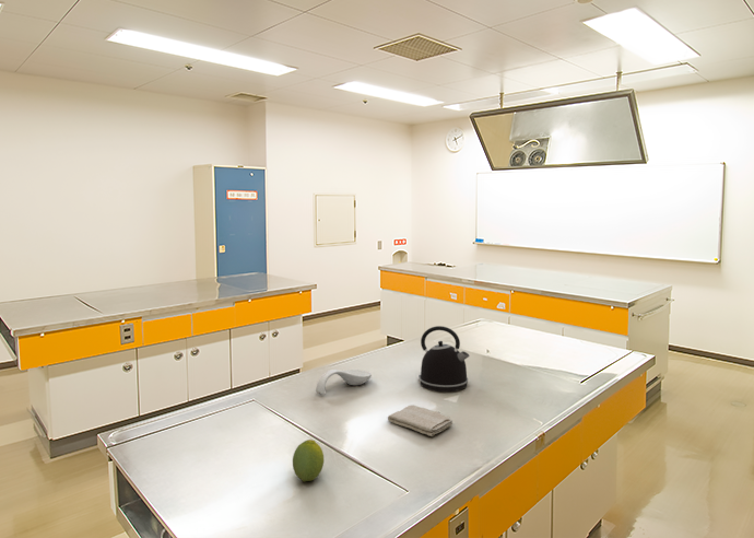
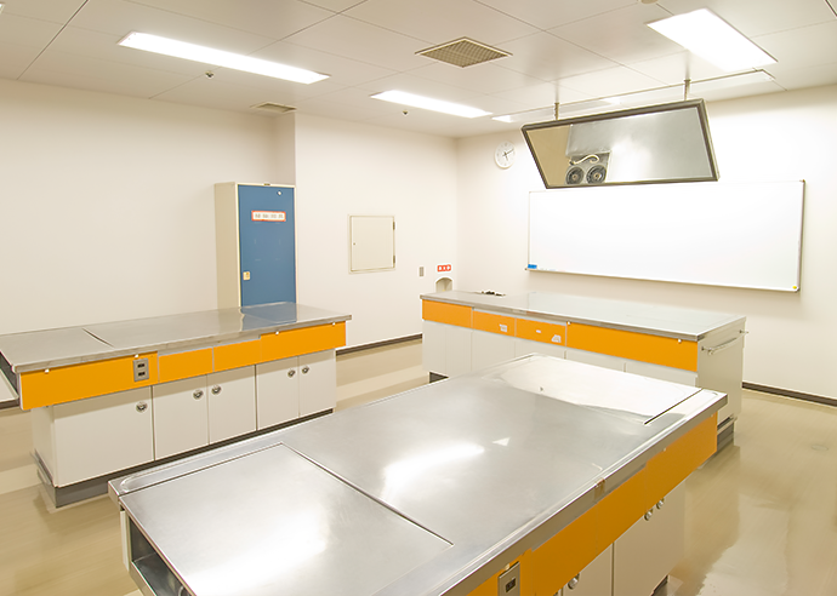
- spoon rest [315,369,373,395]
- washcloth [387,404,453,437]
- fruit [292,438,325,483]
- kettle [417,325,471,393]
